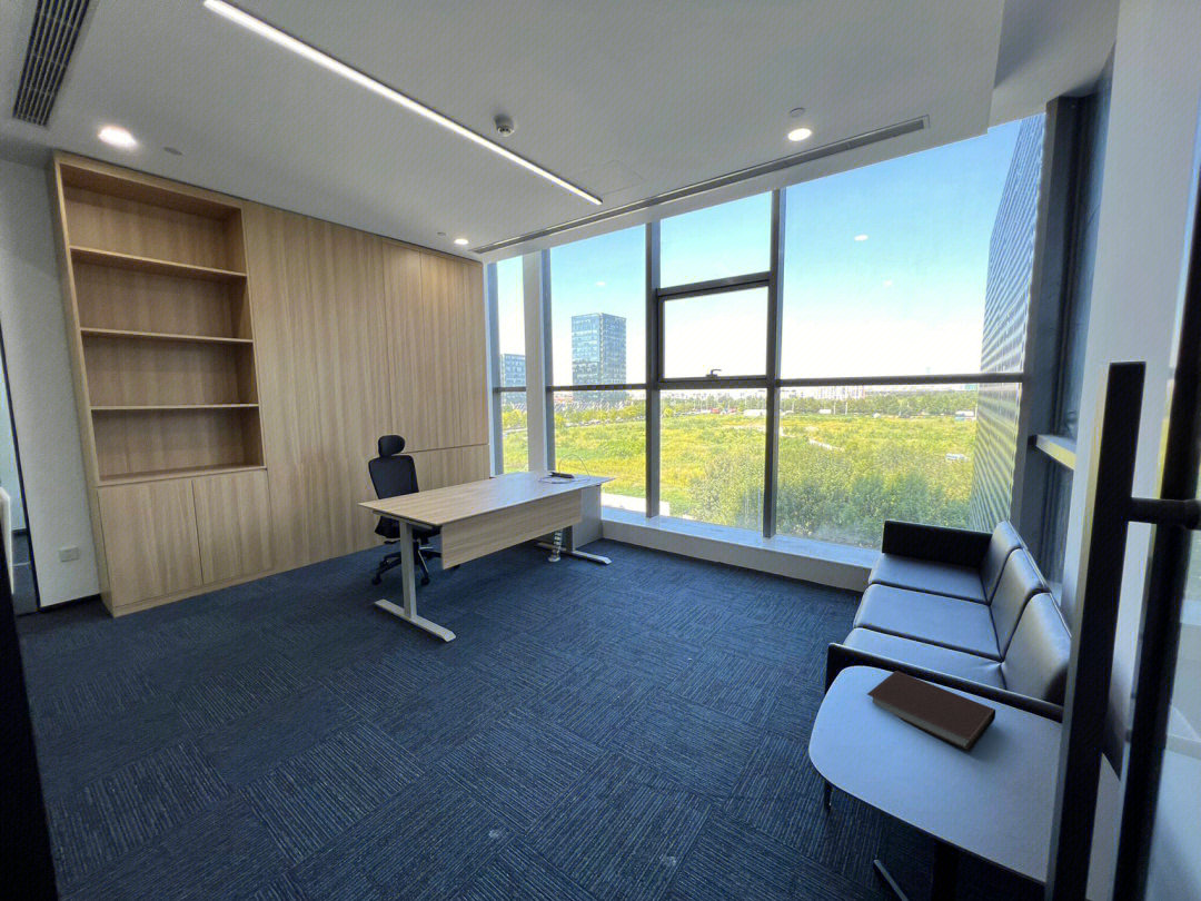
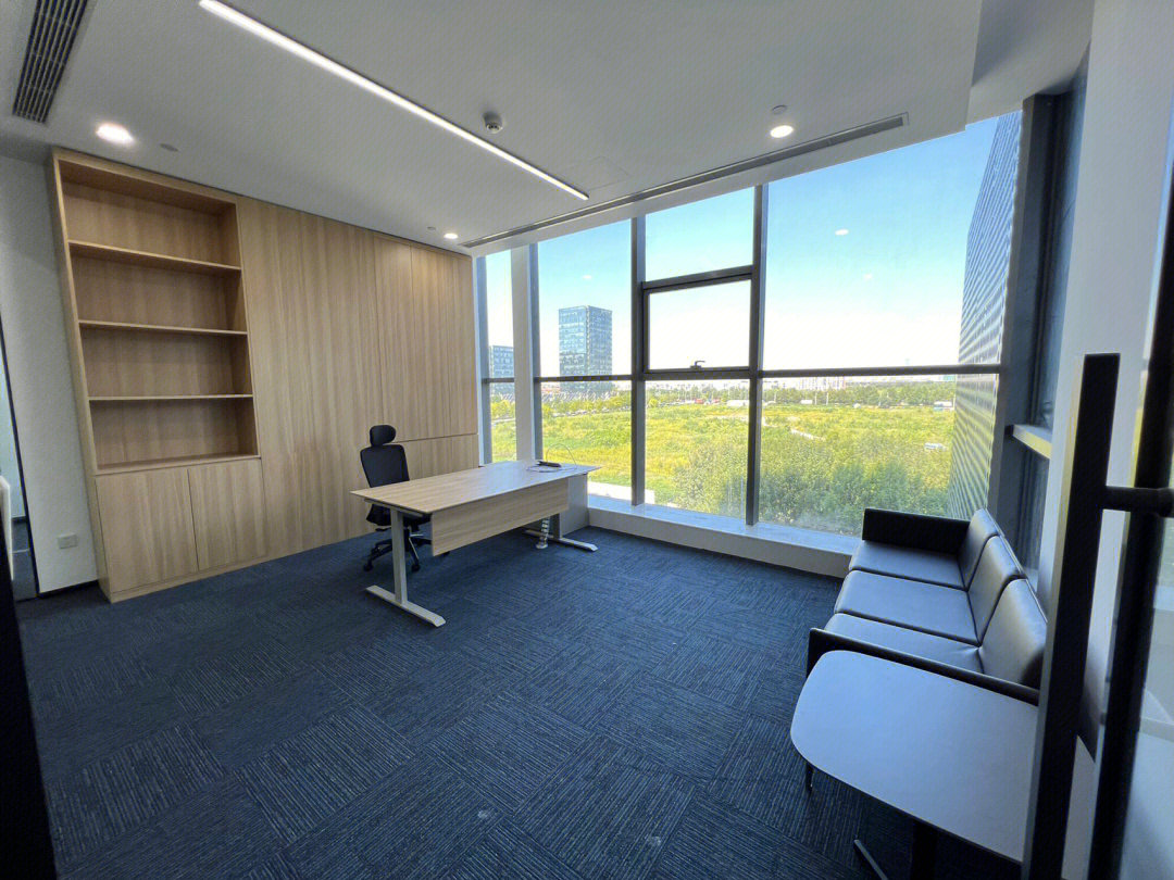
- notebook [866,670,996,753]
